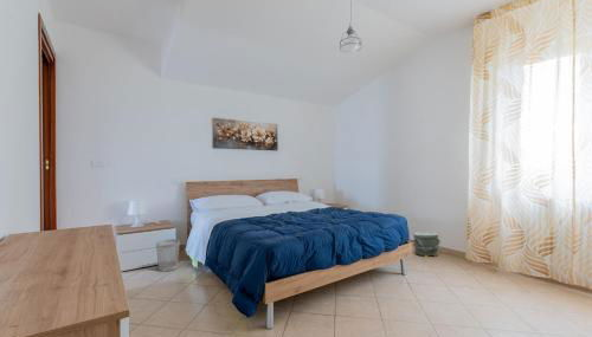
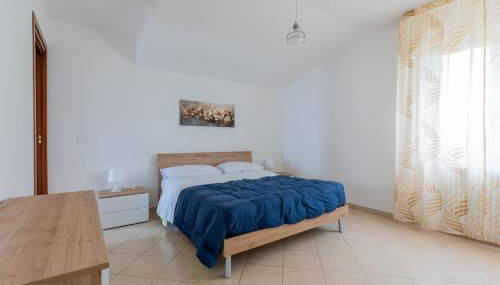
- bag [412,231,442,258]
- wastebasket [155,238,181,273]
